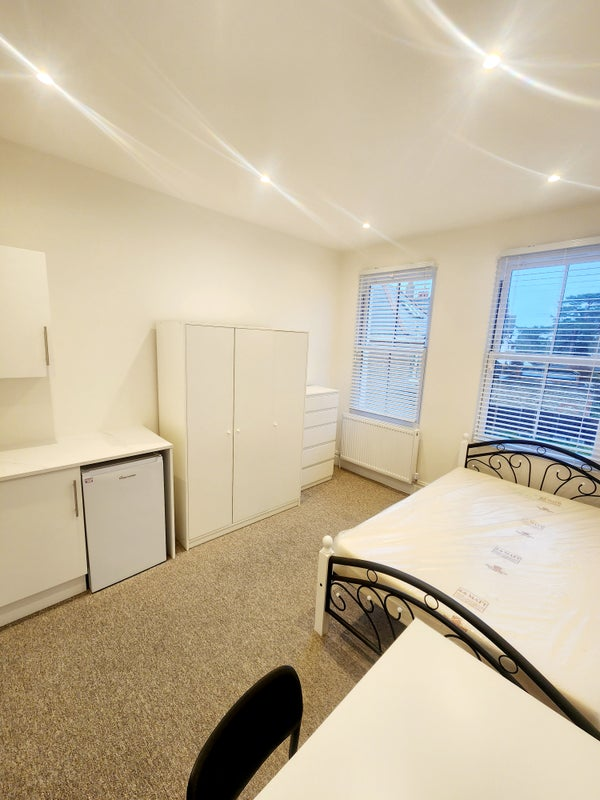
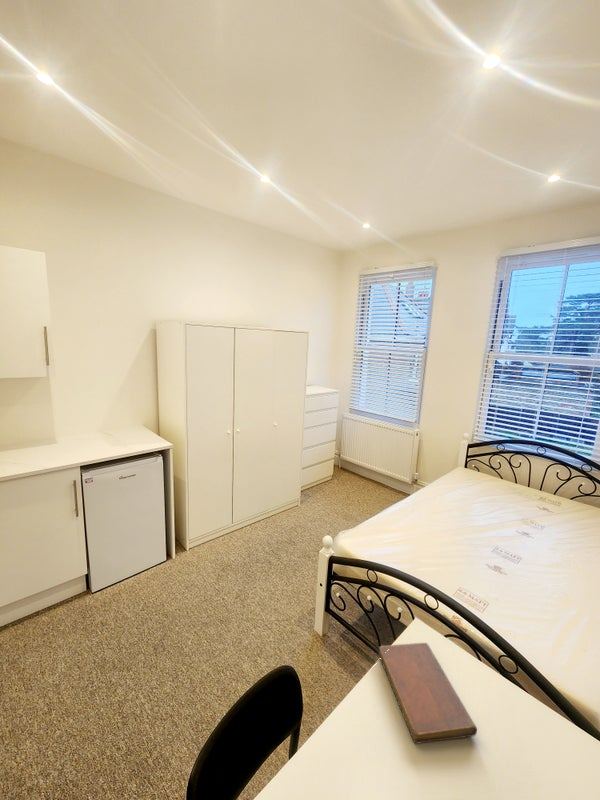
+ notebook [378,642,478,745]
